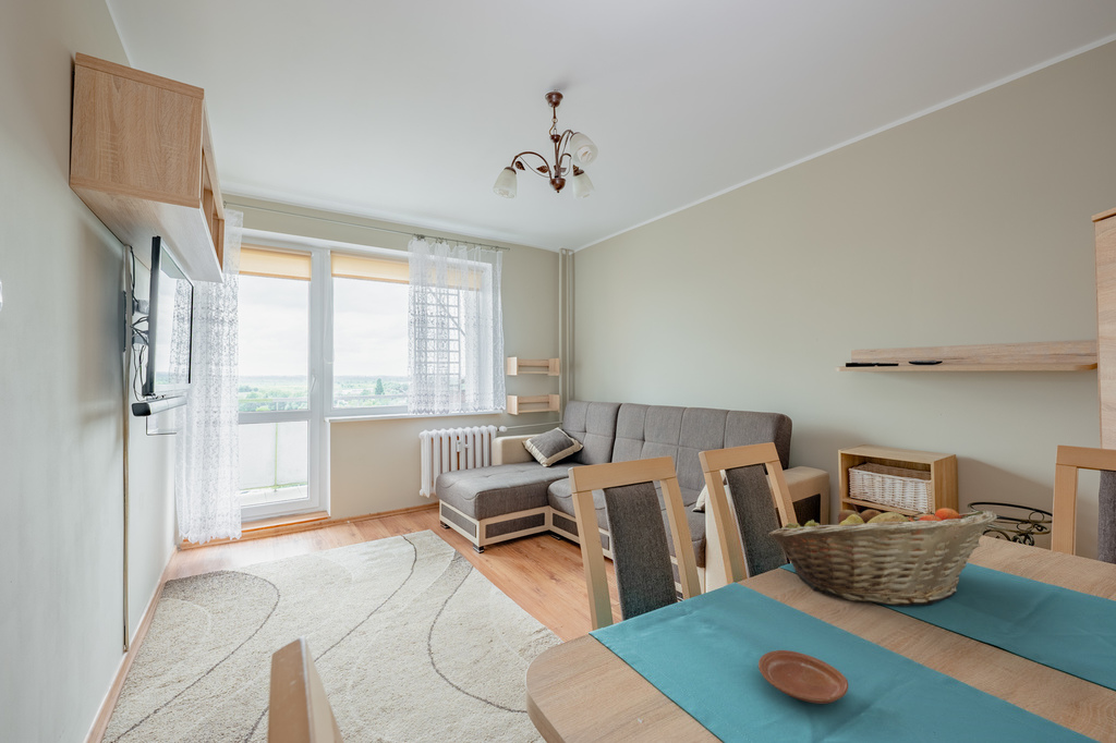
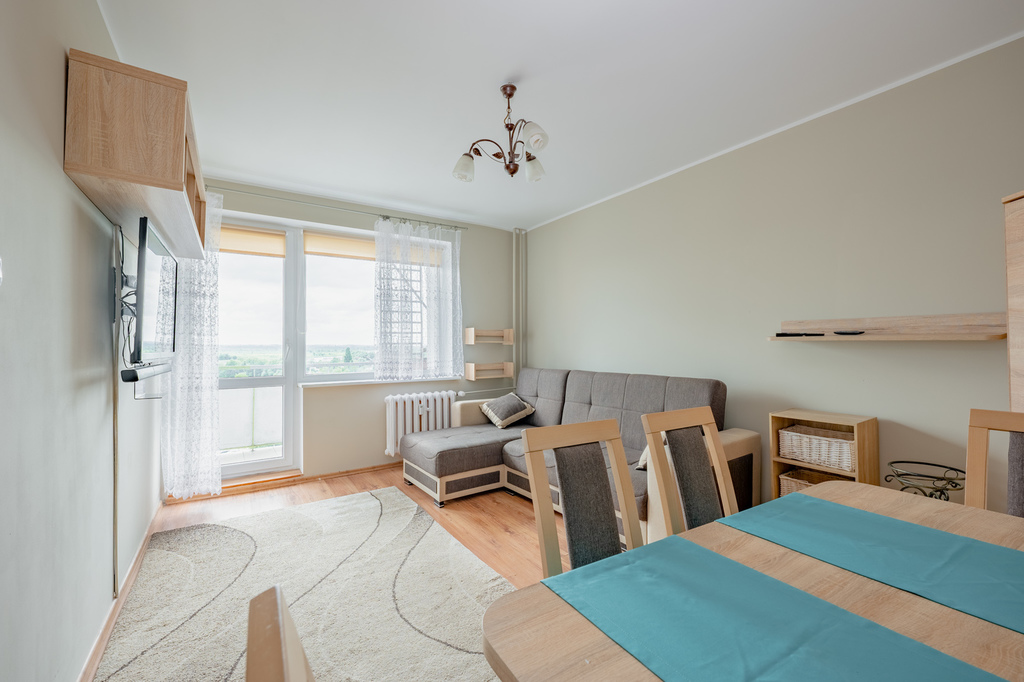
- fruit basket [767,502,998,607]
- plate [757,649,849,705]
